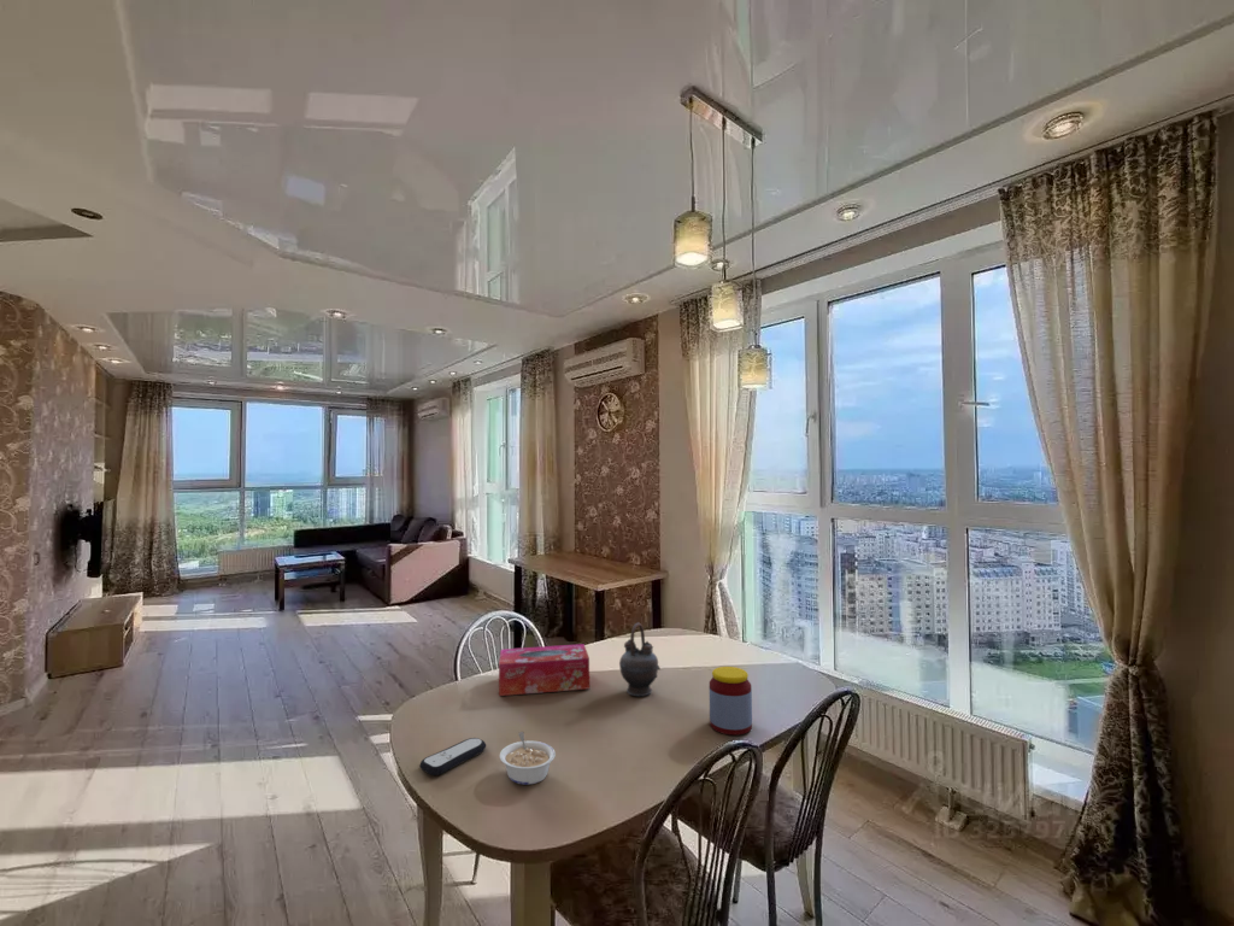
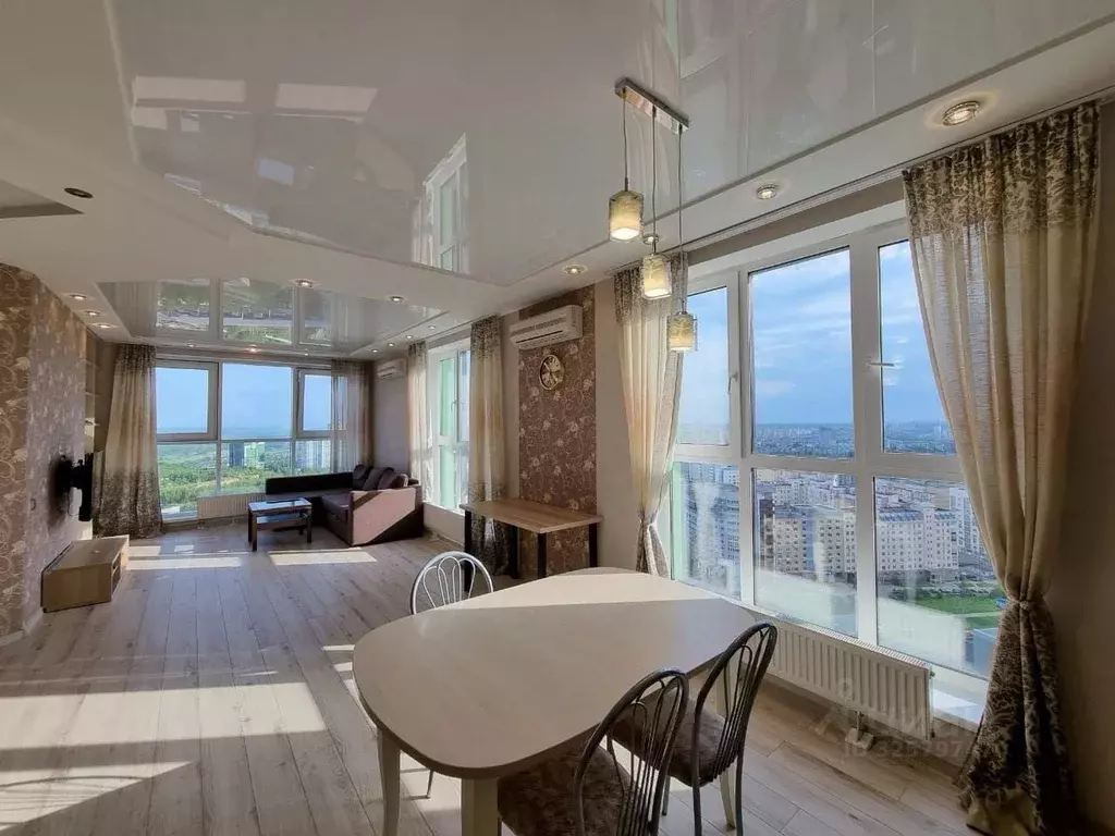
- remote control [418,737,487,776]
- tissue box [498,643,590,697]
- legume [499,731,557,786]
- teapot [618,622,662,697]
- jar [709,666,753,737]
